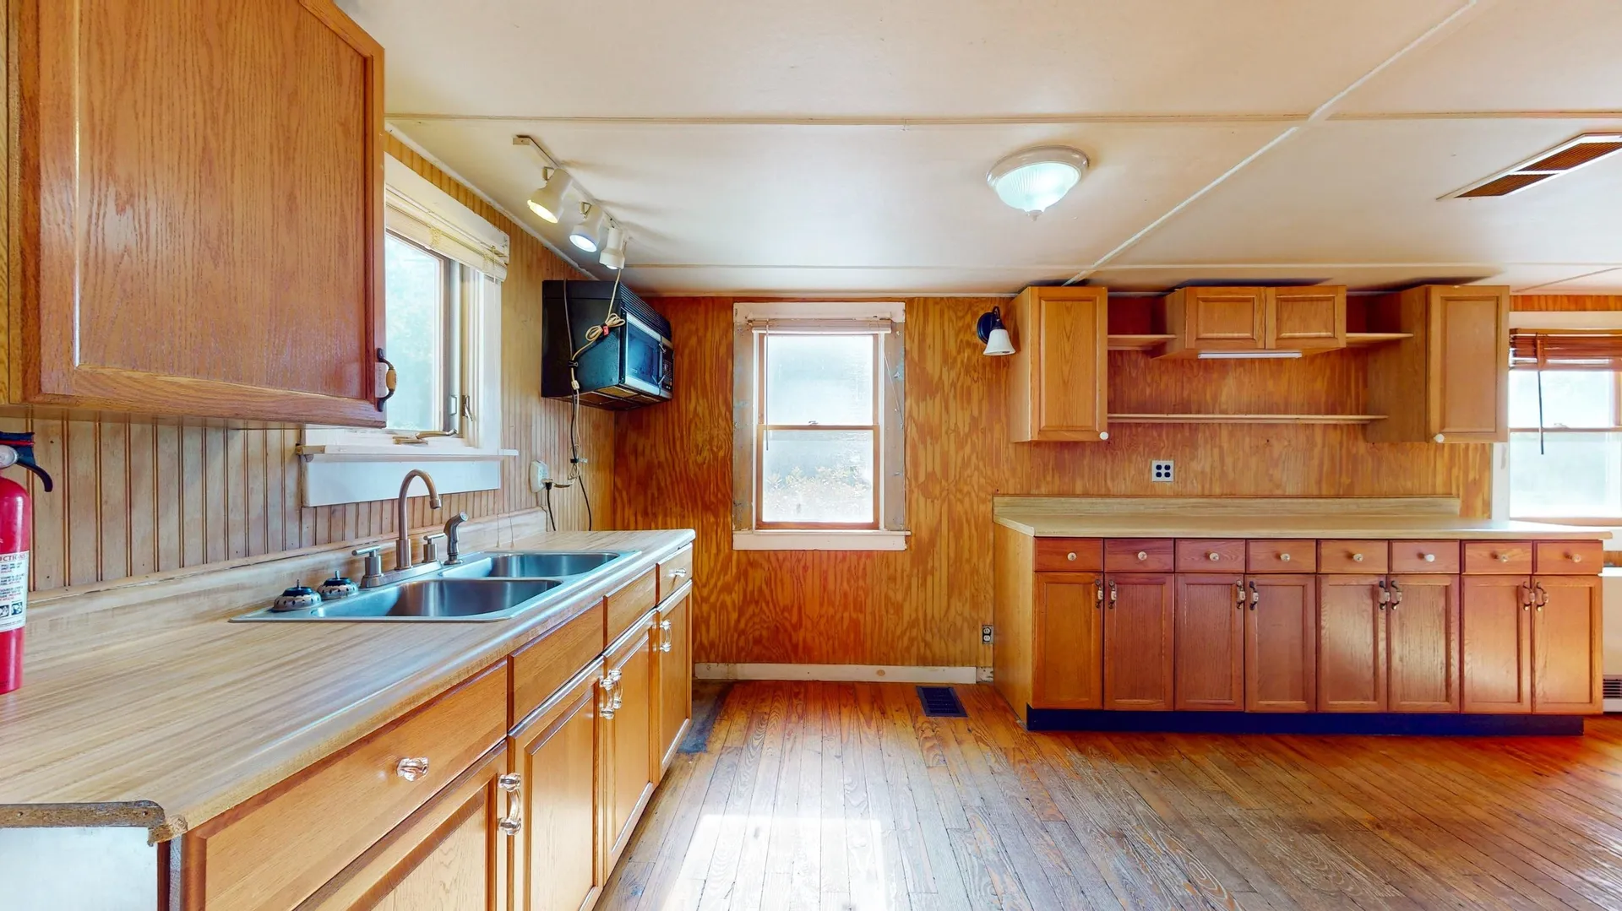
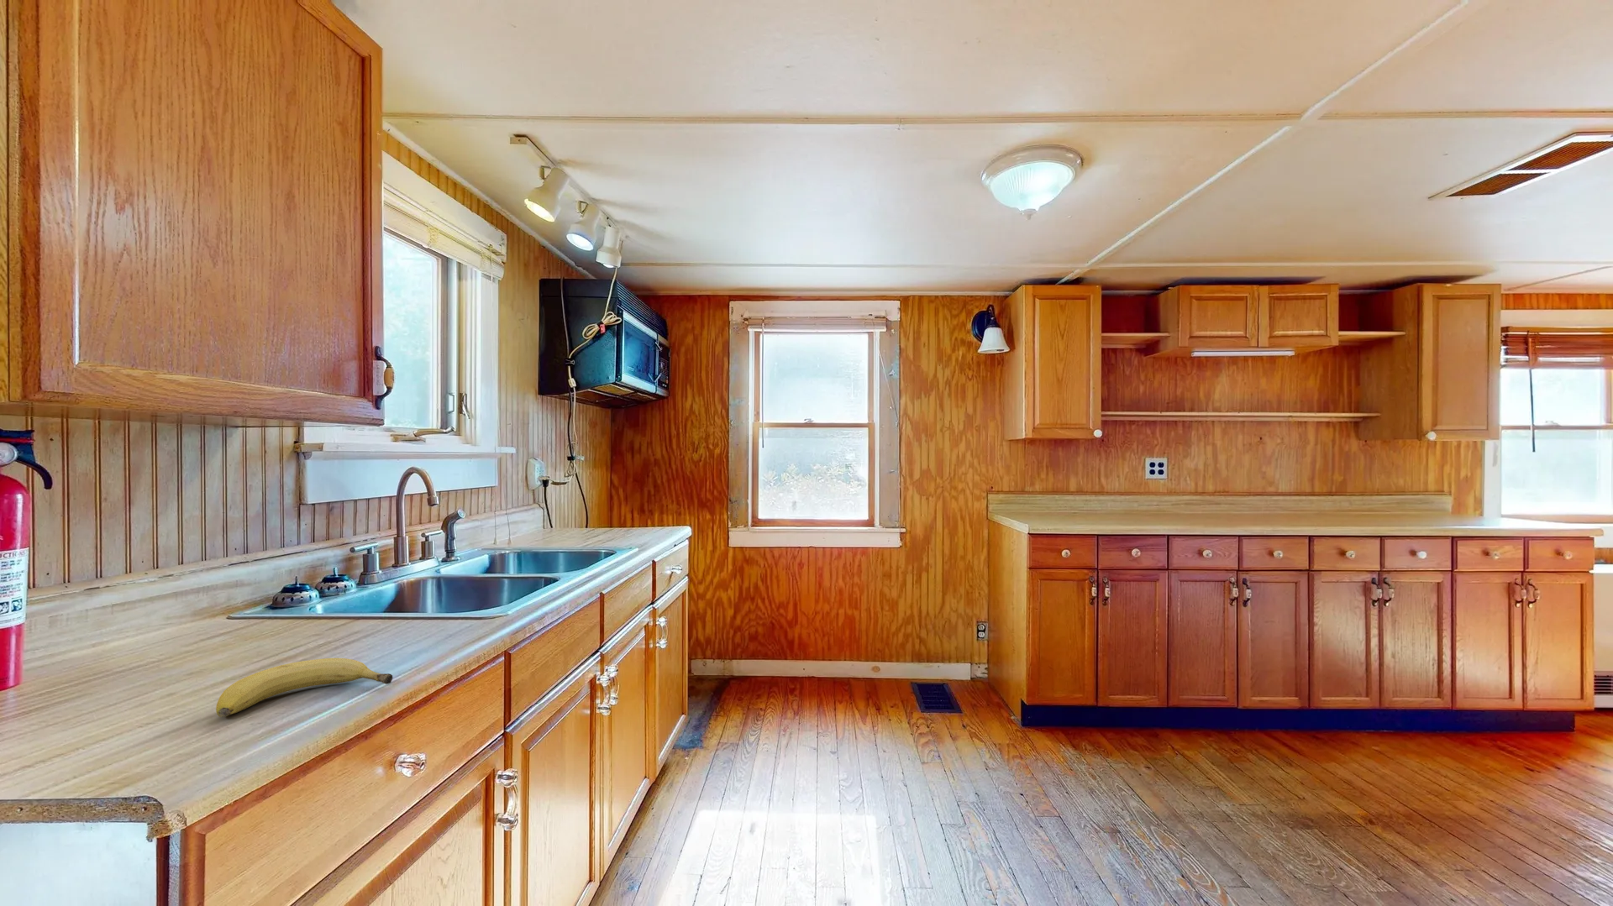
+ fruit [215,658,393,718]
